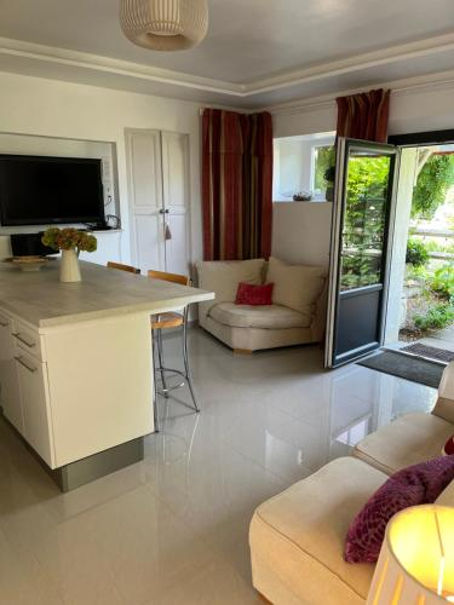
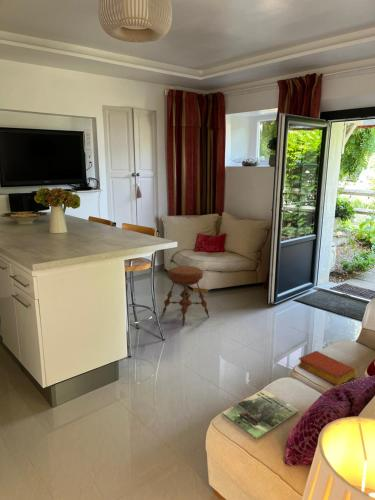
+ magazine [221,388,299,440]
+ book [297,350,357,387]
+ stool [161,265,210,327]
